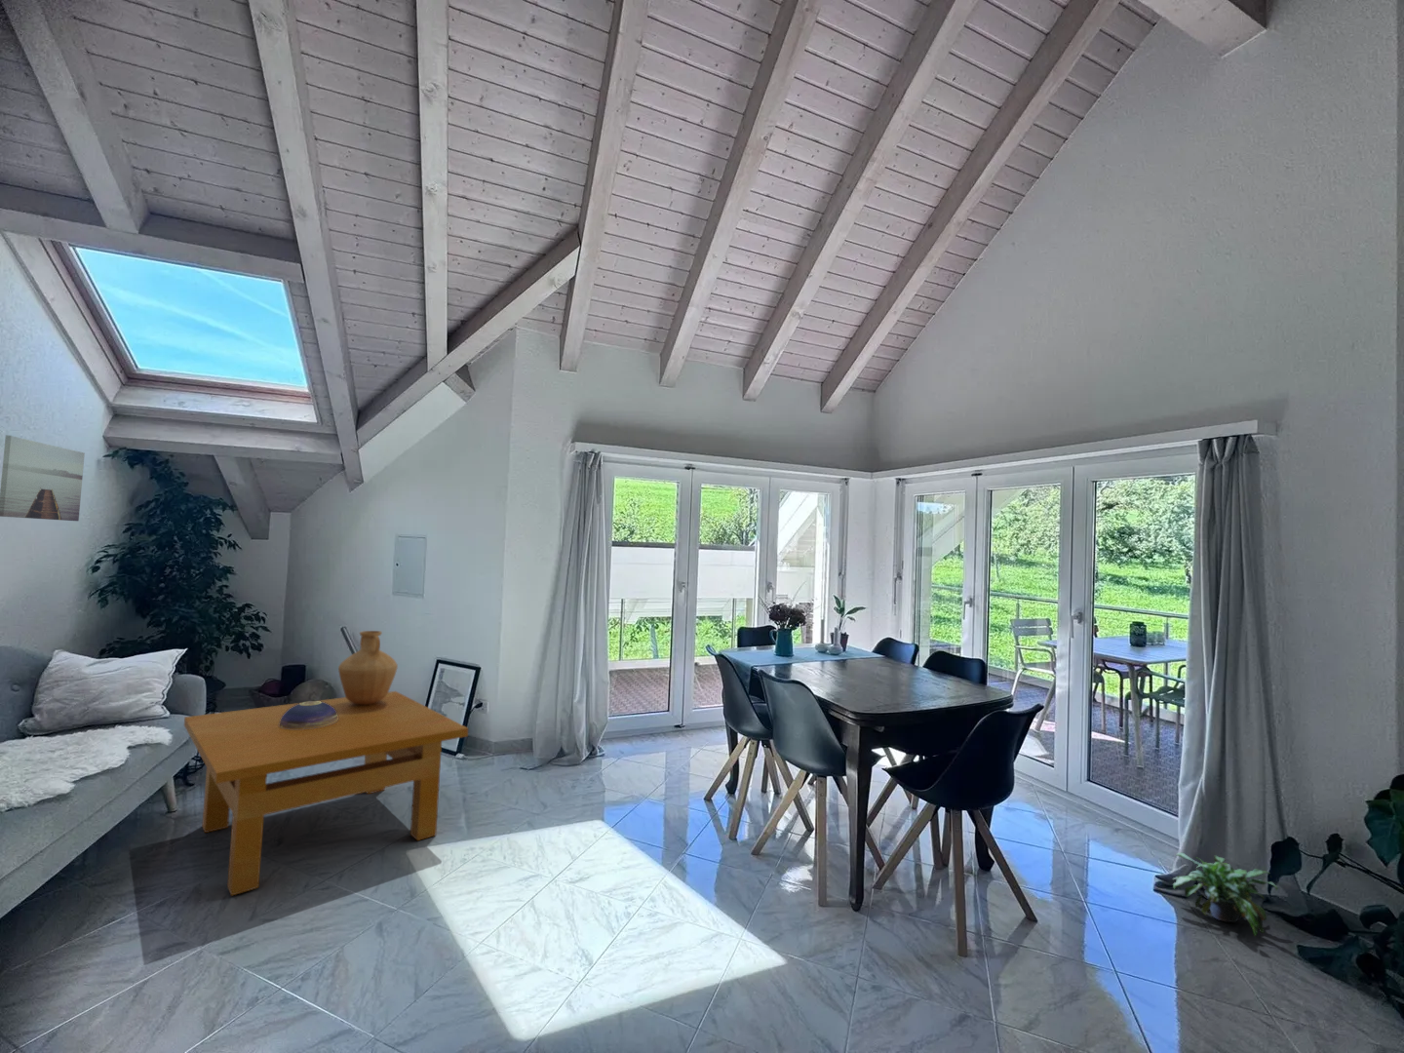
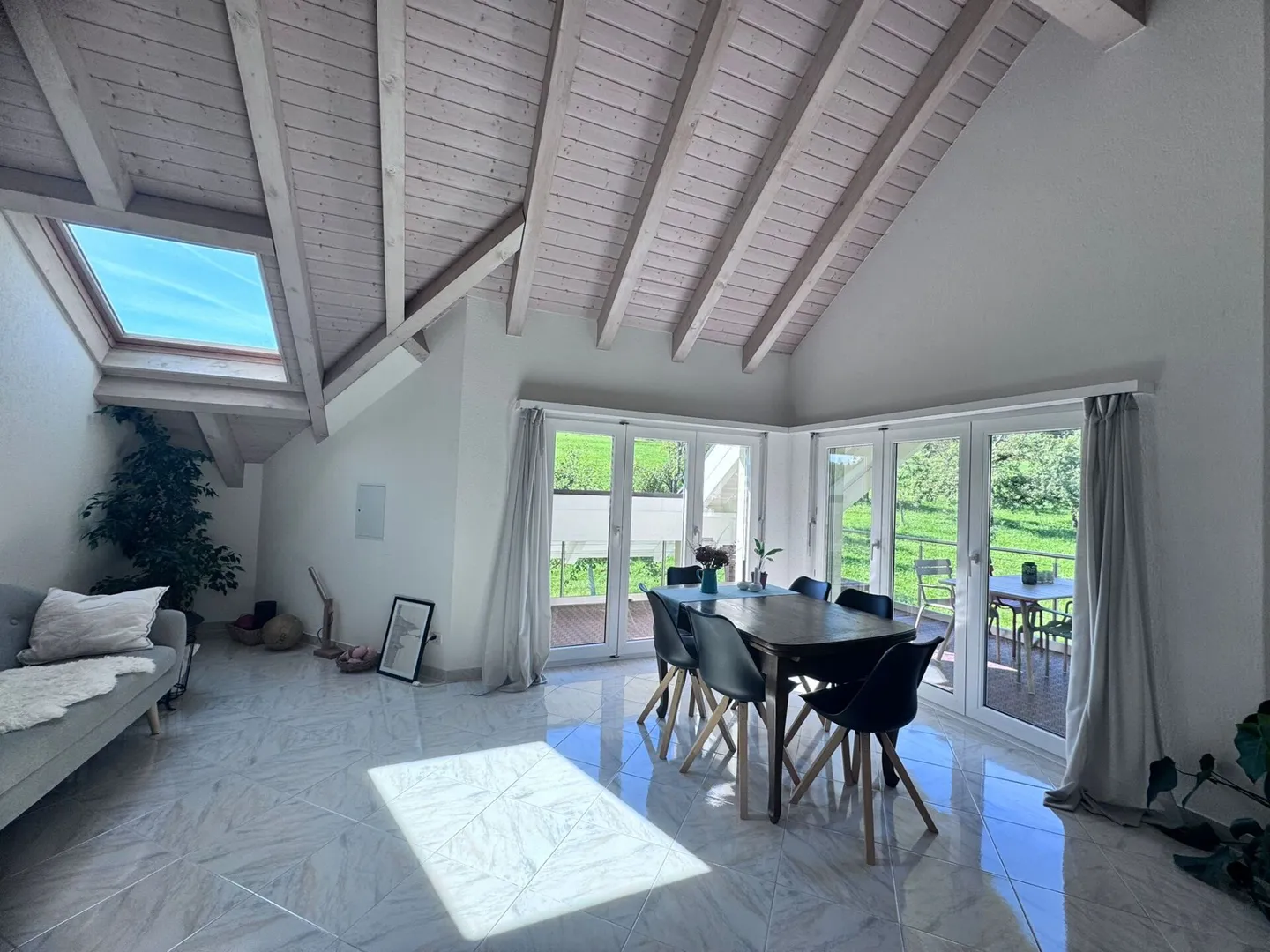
- table [184,690,469,897]
- decorative bowl [279,700,338,729]
- potted plant [1172,852,1279,937]
- wall art [0,435,86,522]
- vase [337,629,399,705]
